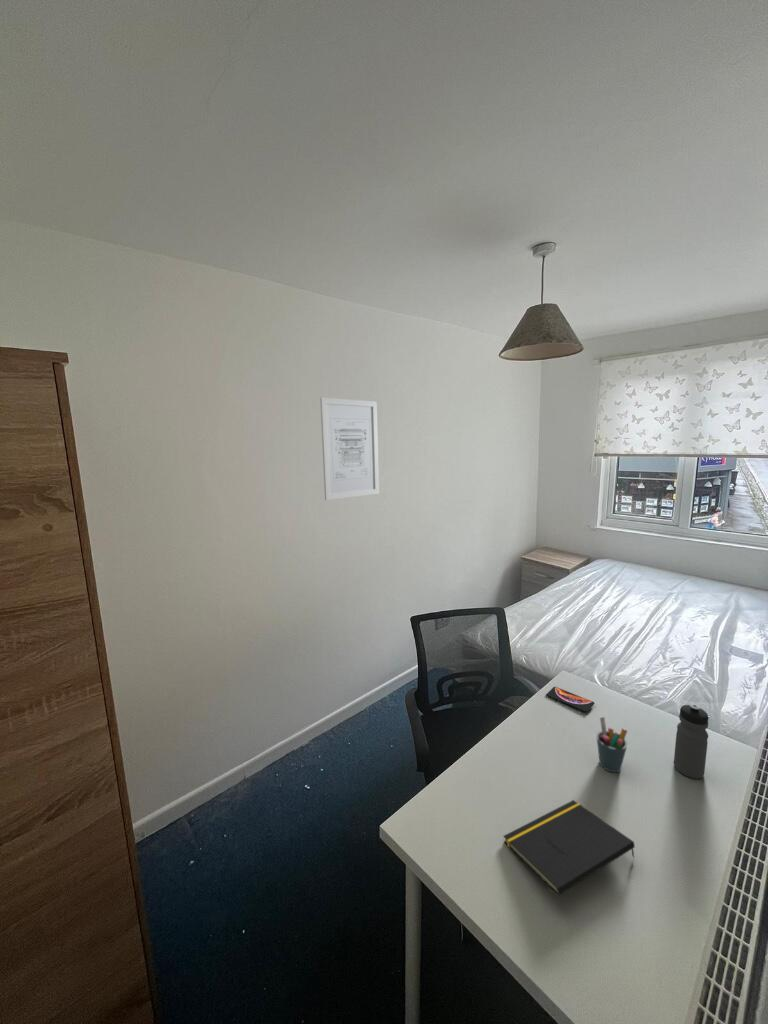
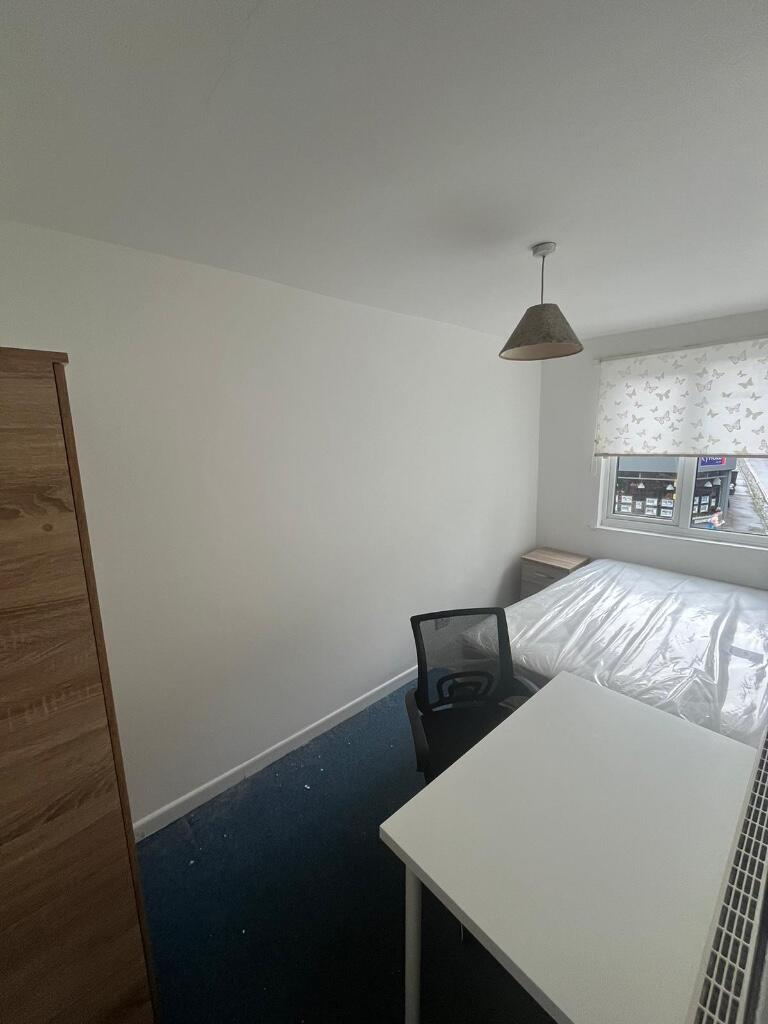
- wall art [319,396,380,501]
- smartphone [545,686,596,713]
- notepad [502,799,636,896]
- pen holder [595,716,628,773]
- water bottle [673,703,709,779]
